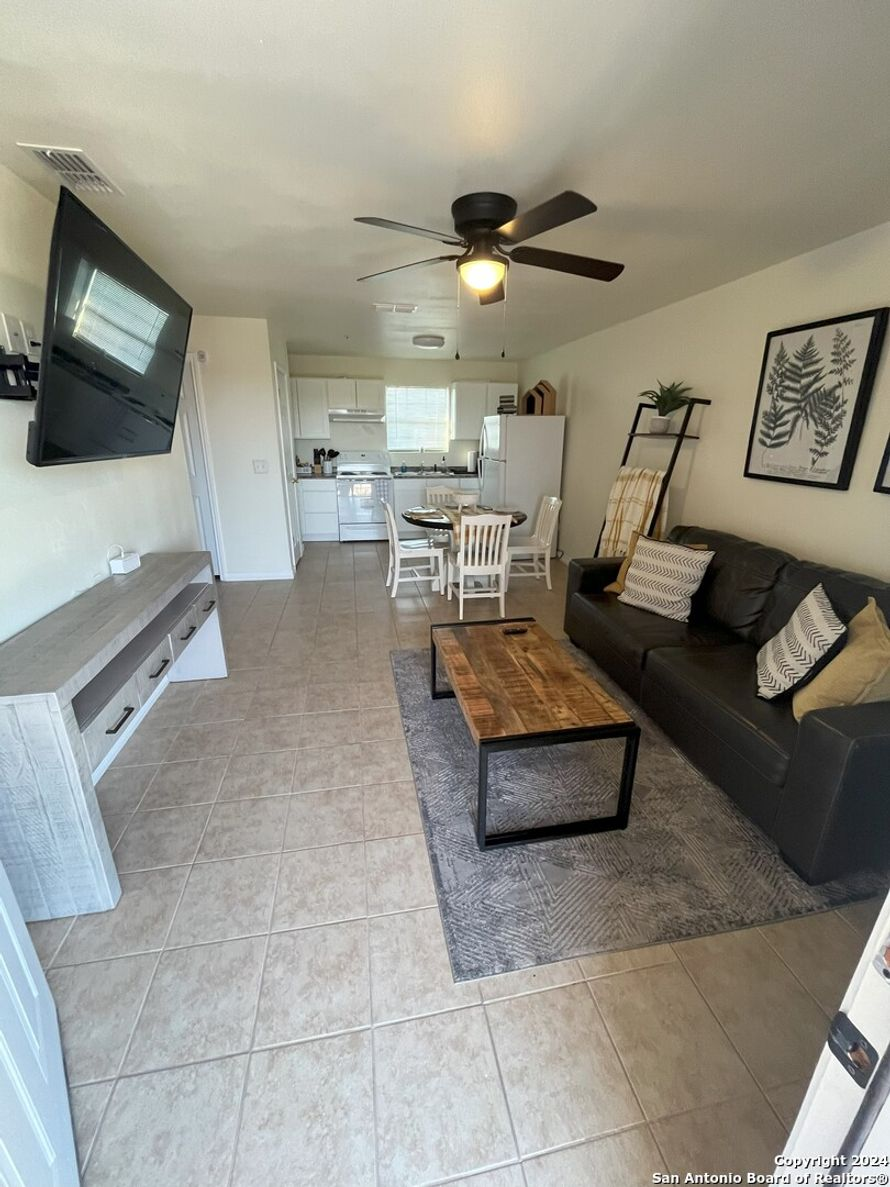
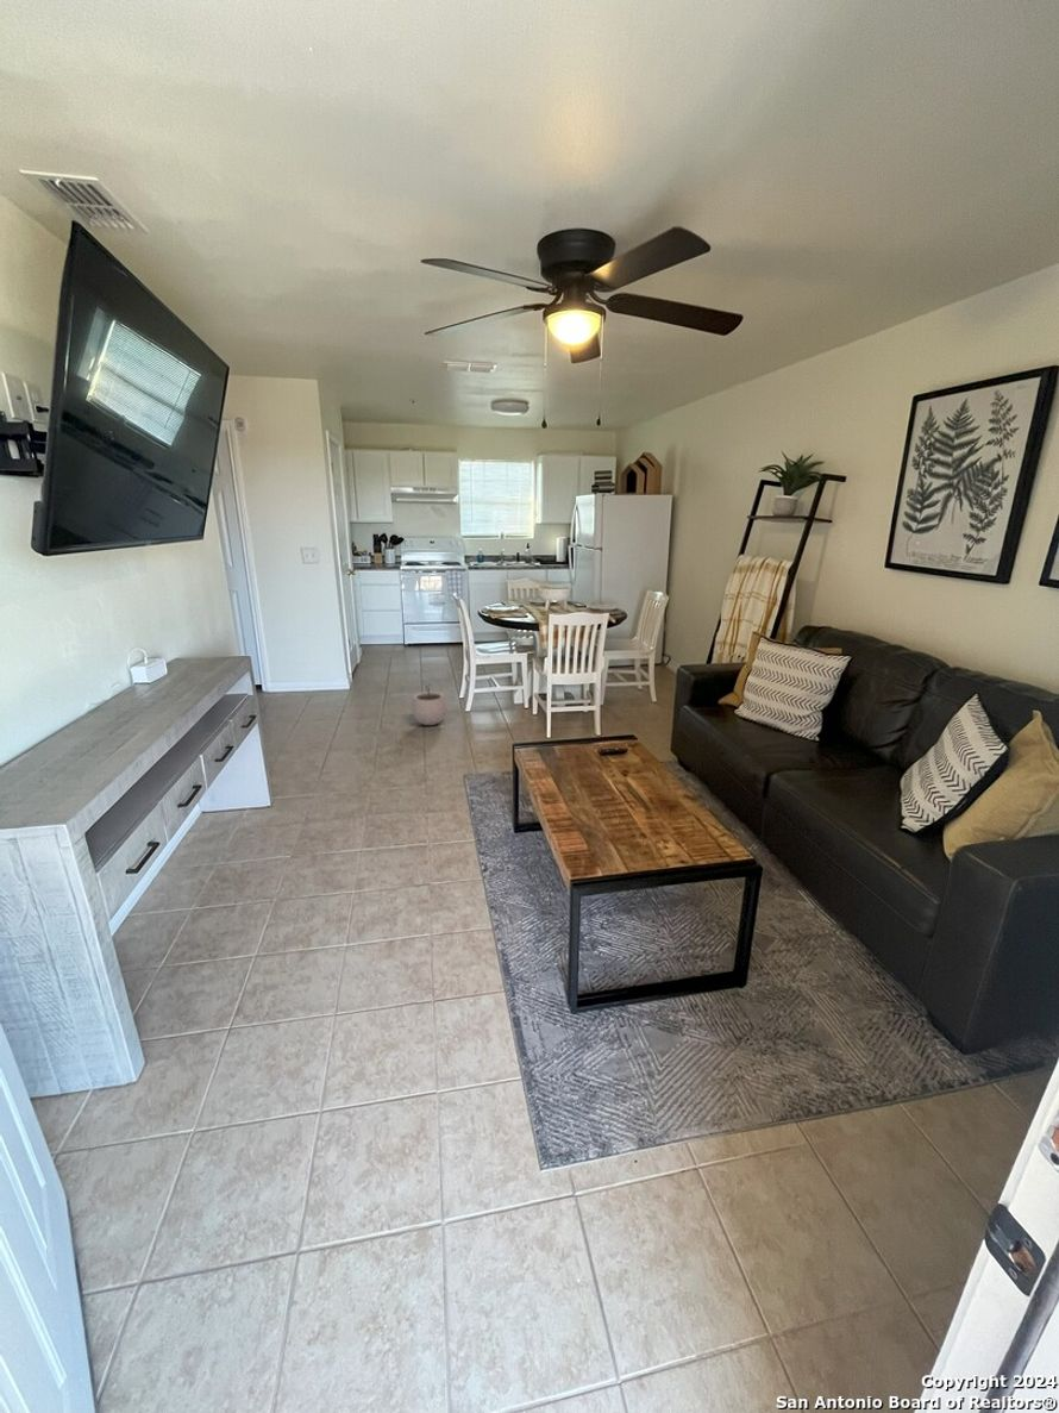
+ plant pot [411,684,447,726]
